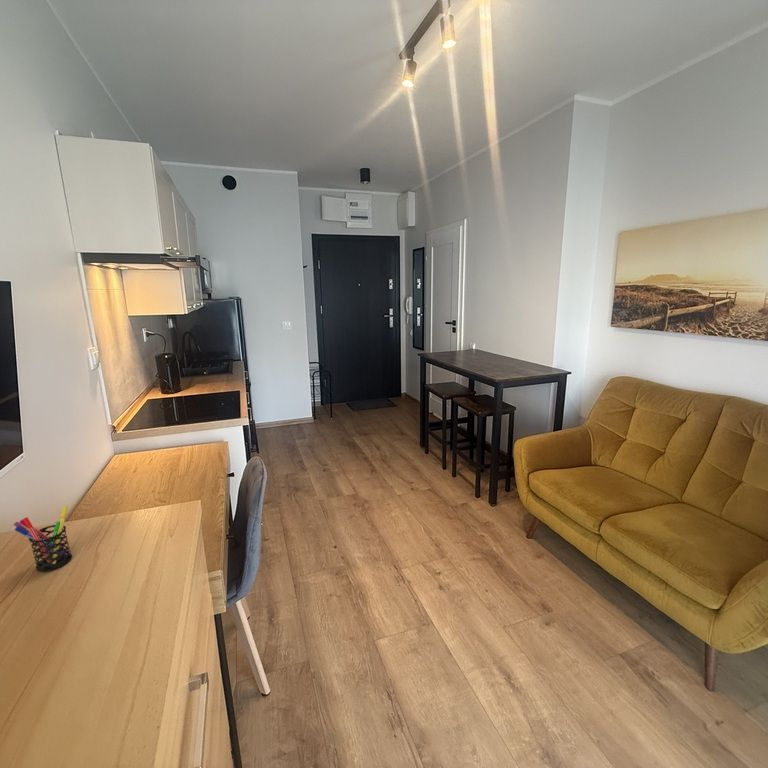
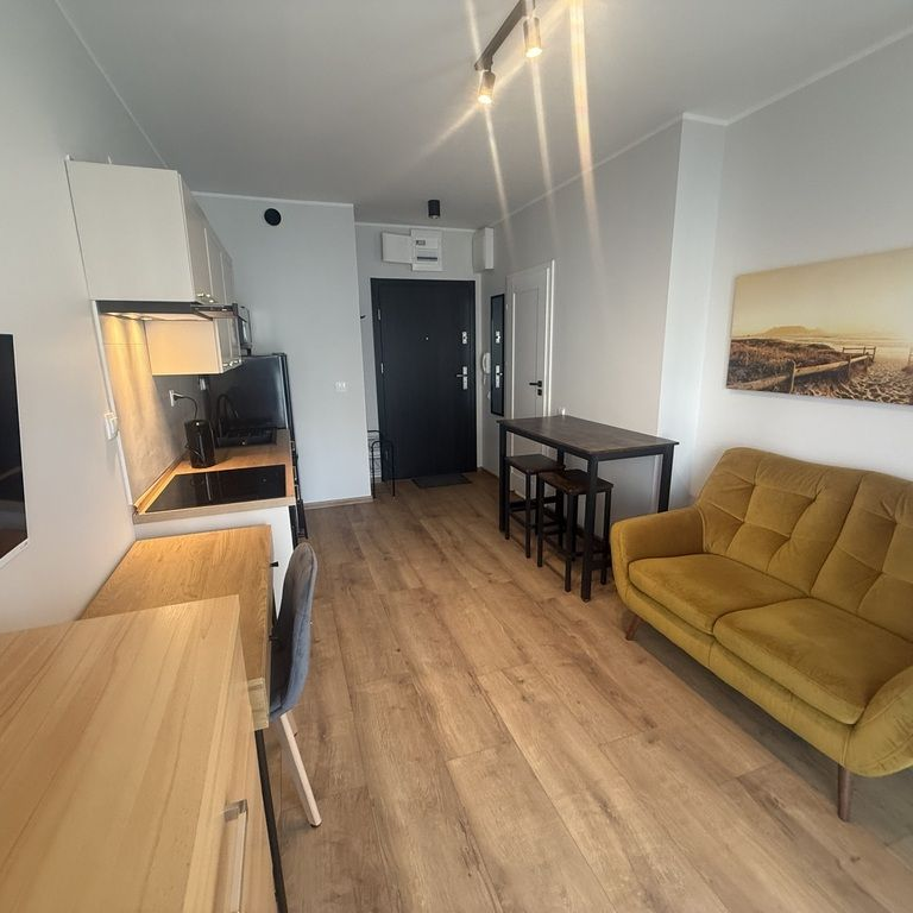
- pen holder [13,506,73,573]
